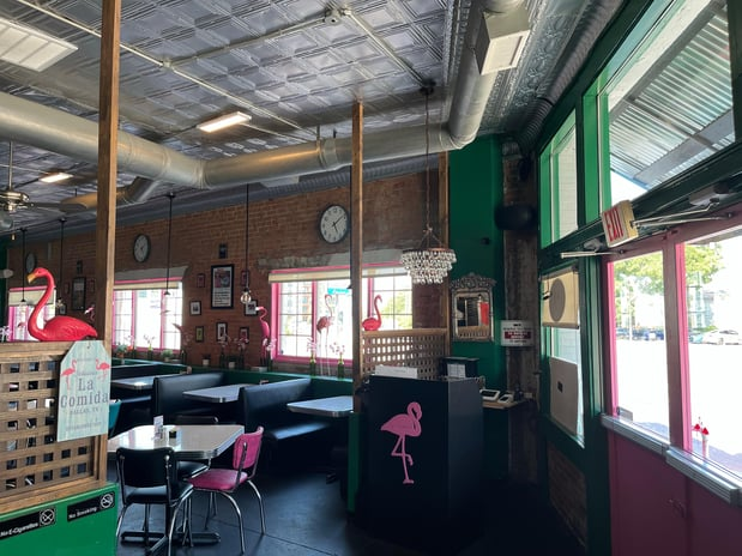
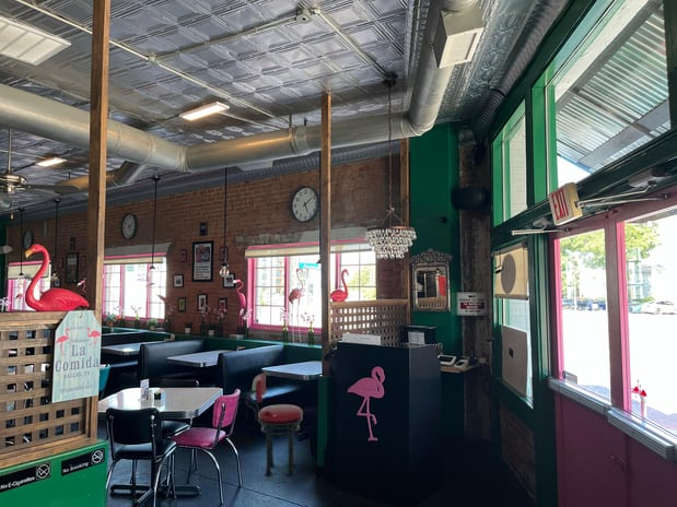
+ stool [245,373,304,477]
